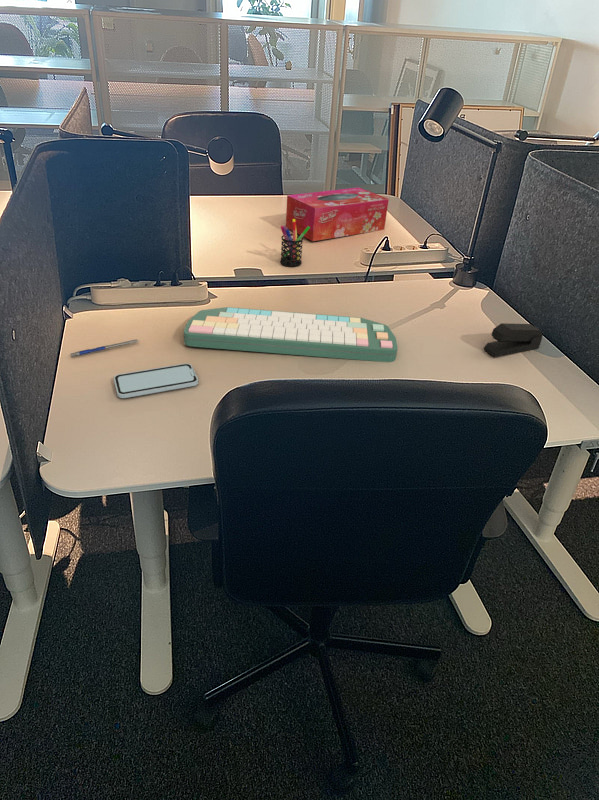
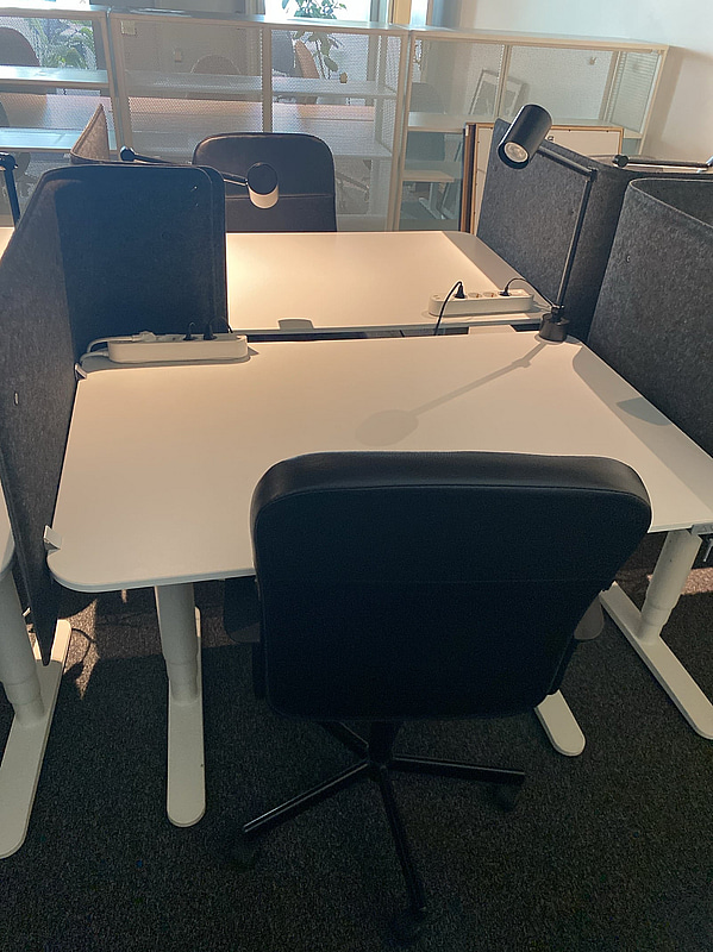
- smartphone [113,362,199,399]
- tissue box [285,186,390,242]
- computer keyboard [183,306,399,363]
- pen [70,338,140,358]
- pen holder [279,219,310,268]
- stapler [483,322,544,358]
